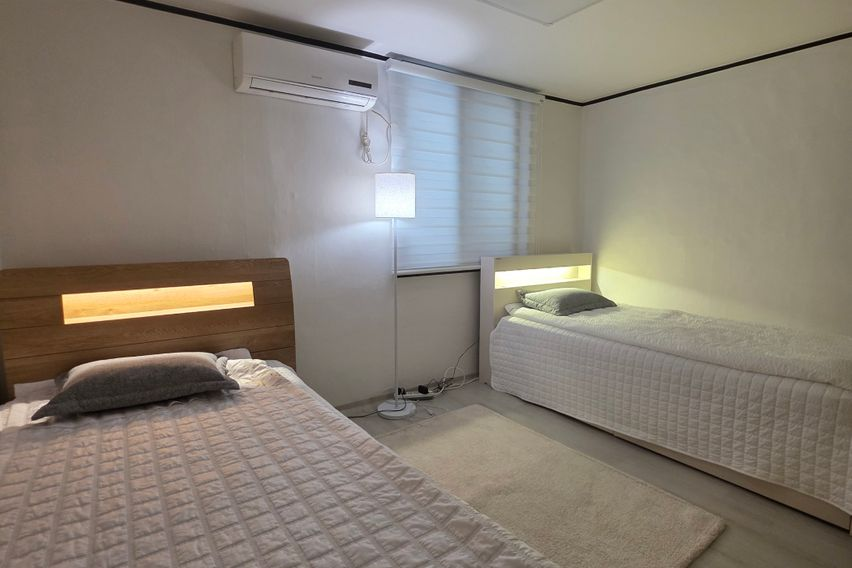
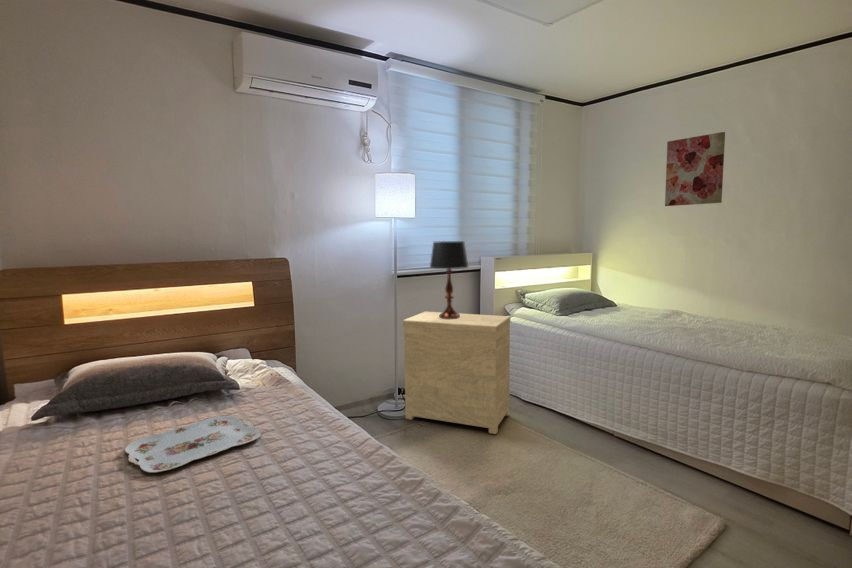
+ table lamp [429,240,469,319]
+ serving tray [124,415,262,474]
+ side table [402,311,511,435]
+ wall art [664,131,726,207]
